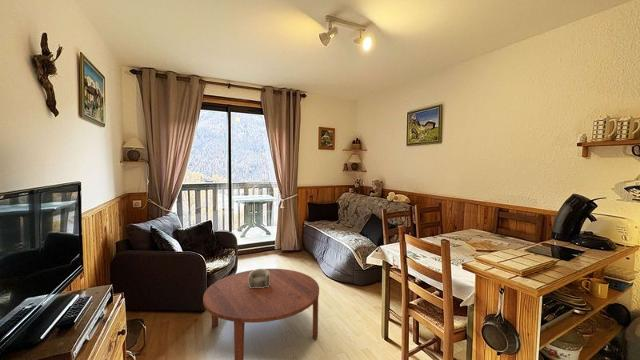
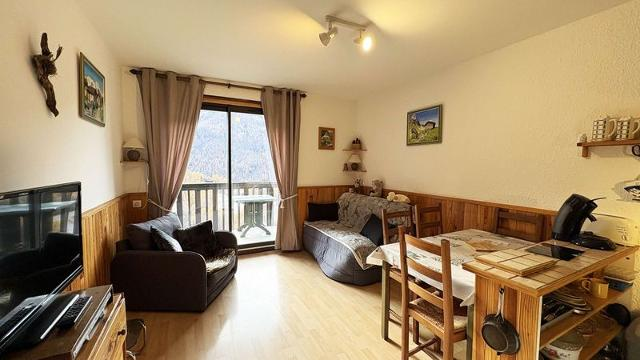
- decorative bowl [248,268,270,288]
- coffee table [202,268,320,360]
